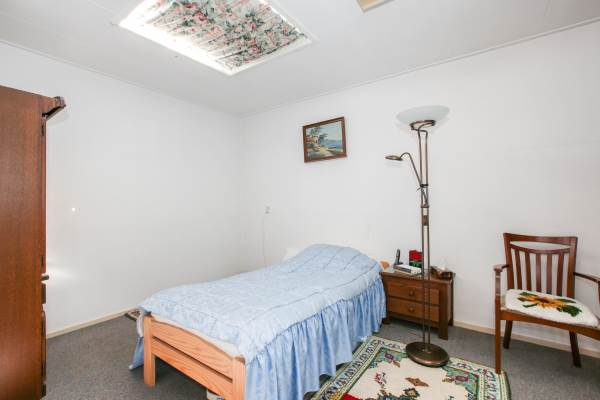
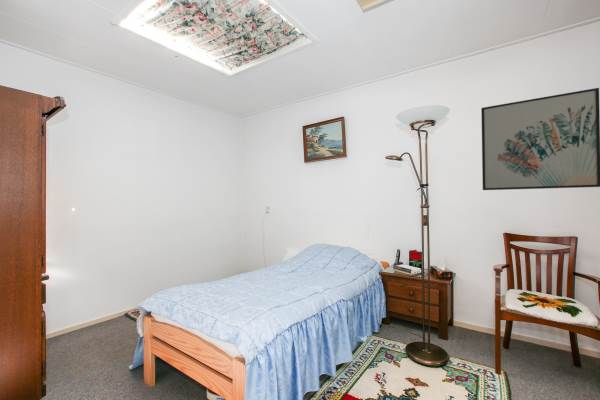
+ wall art [480,87,600,191]
